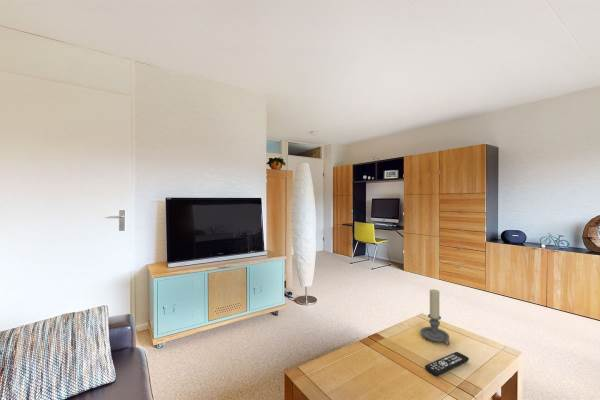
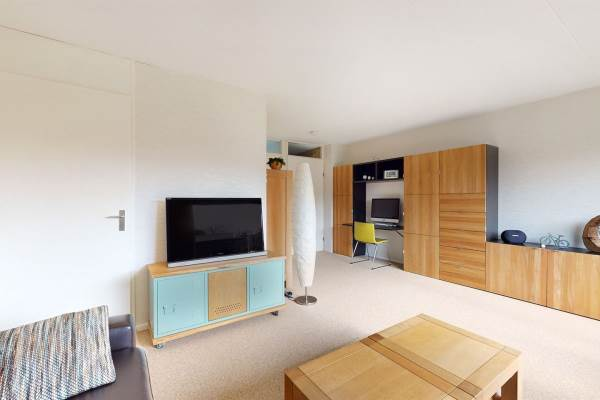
- candle holder [419,288,451,347]
- remote control [424,351,470,377]
